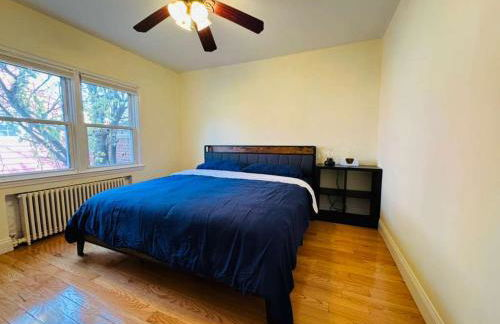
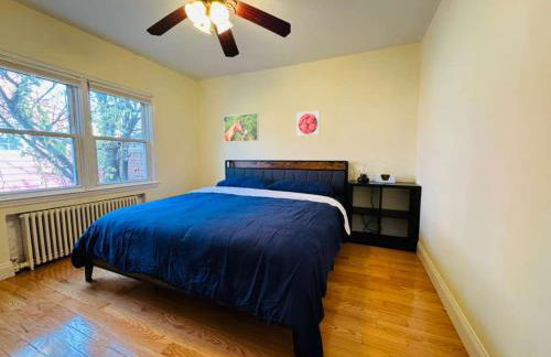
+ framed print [223,111,259,143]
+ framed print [295,110,321,137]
